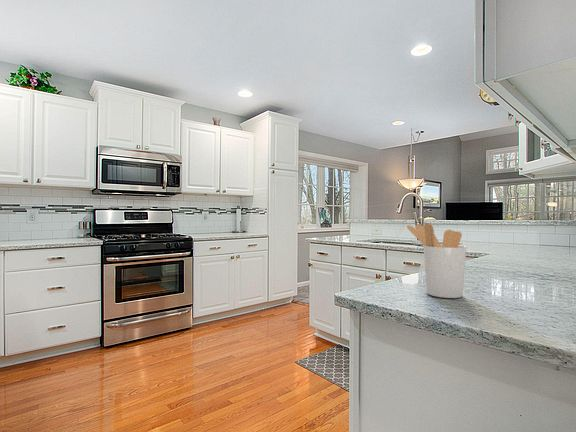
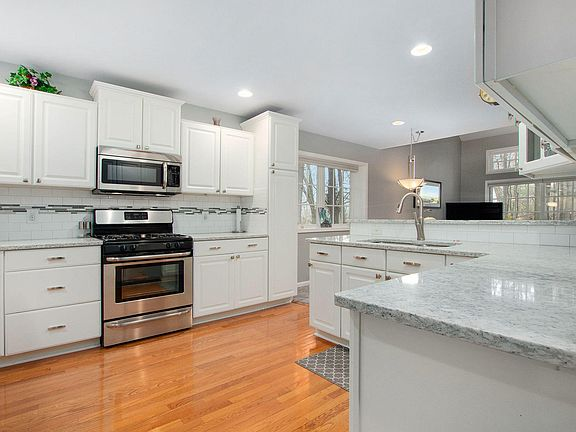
- utensil holder [406,221,467,299]
